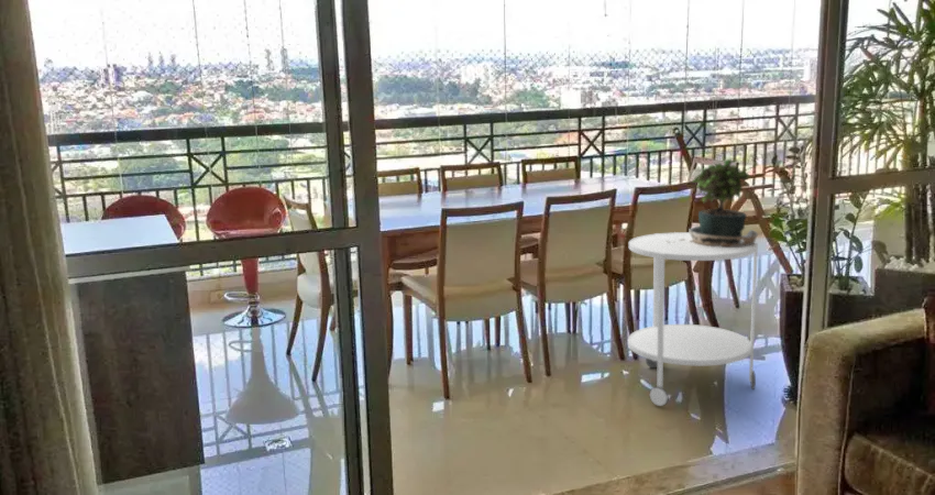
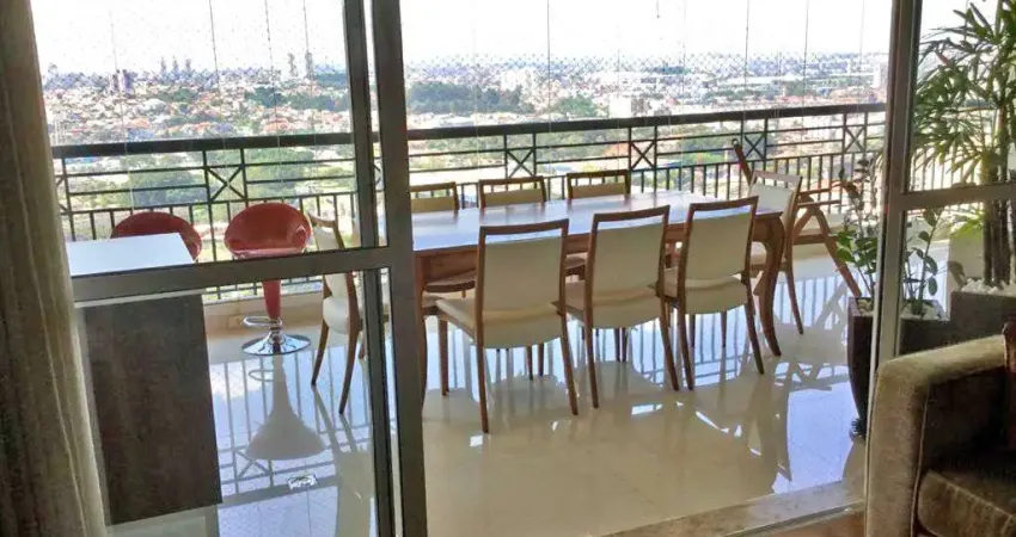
- potted plant [667,157,759,248]
- side table [627,231,759,407]
